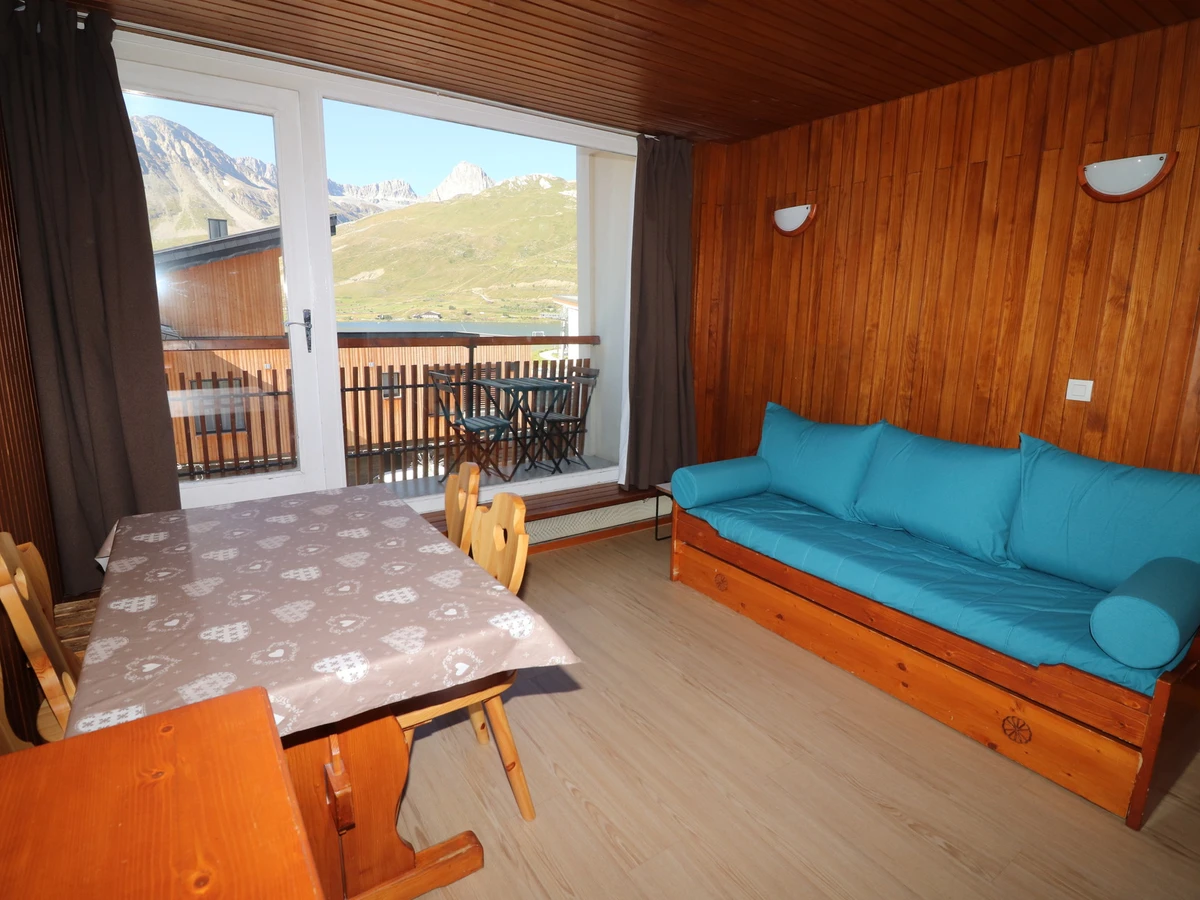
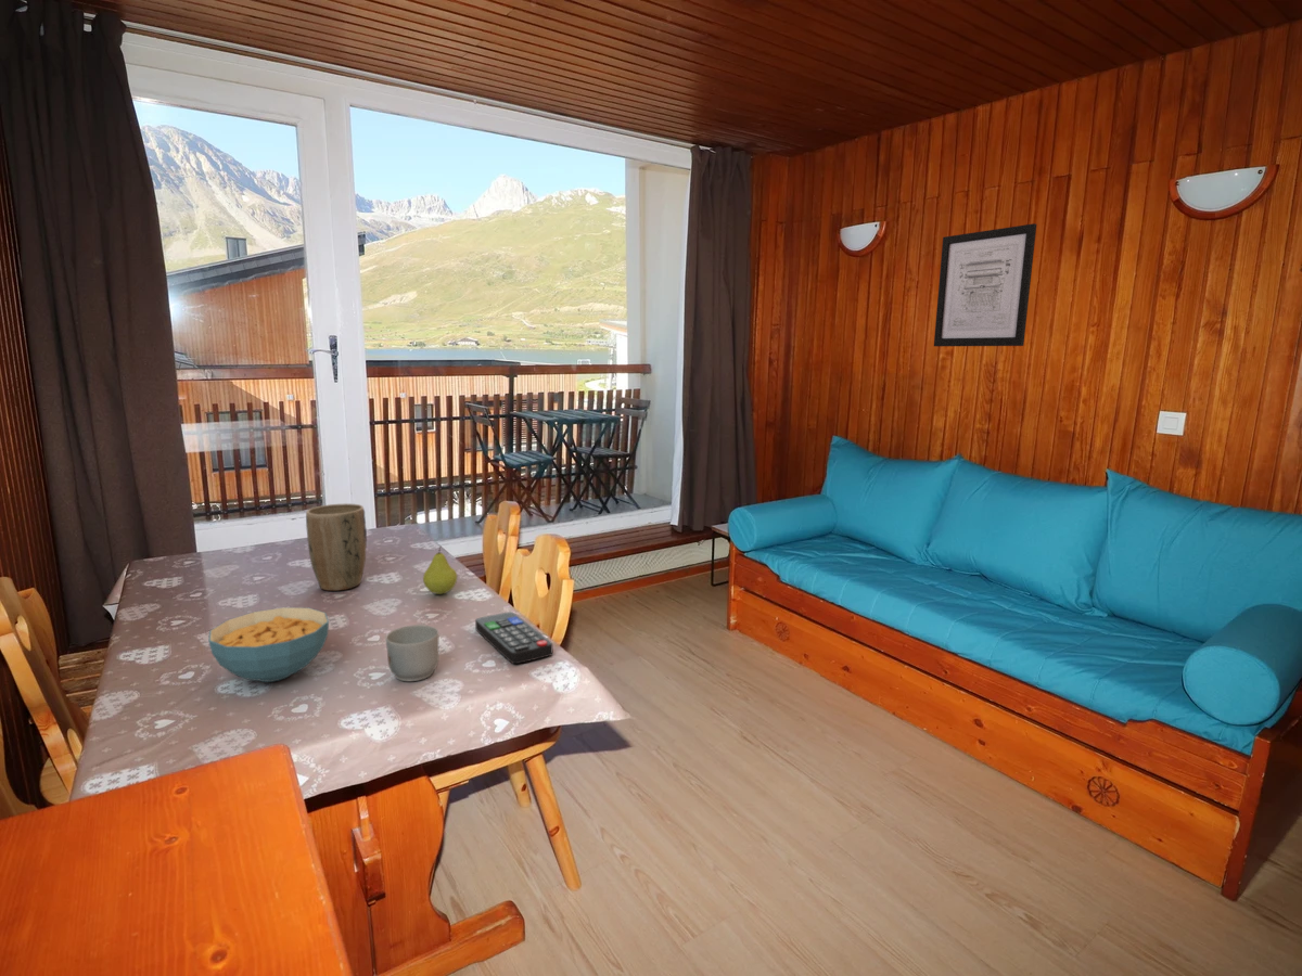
+ plant pot [305,502,368,592]
+ wall art [933,222,1037,347]
+ fruit [422,545,458,595]
+ cereal bowl [207,606,330,683]
+ mug [385,624,441,682]
+ remote control [474,611,553,665]
